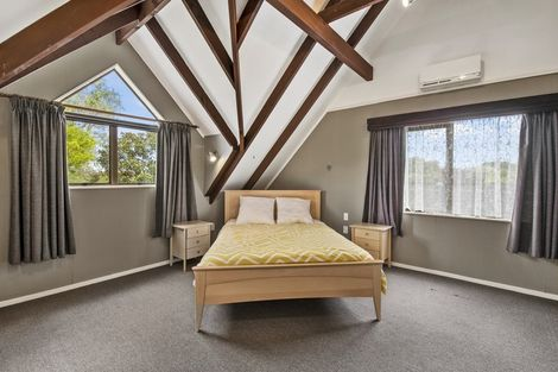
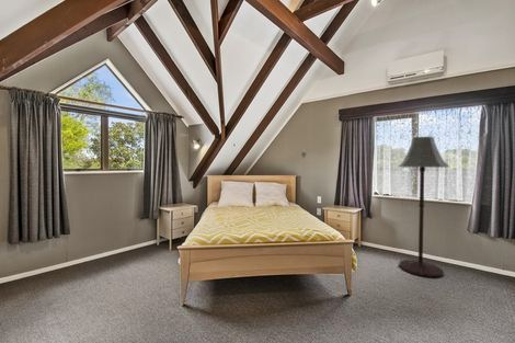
+ floor lamp [398,136,450,278]
